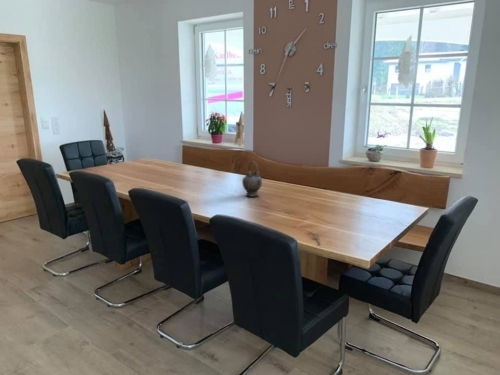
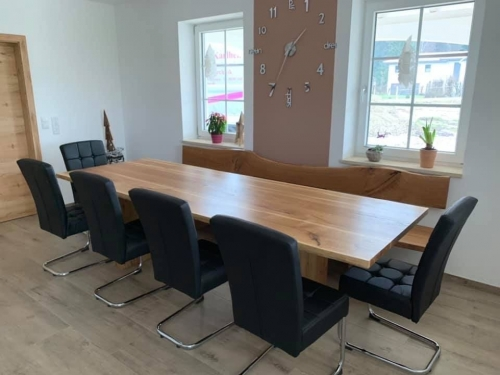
- teapot [241,161,263,198]
